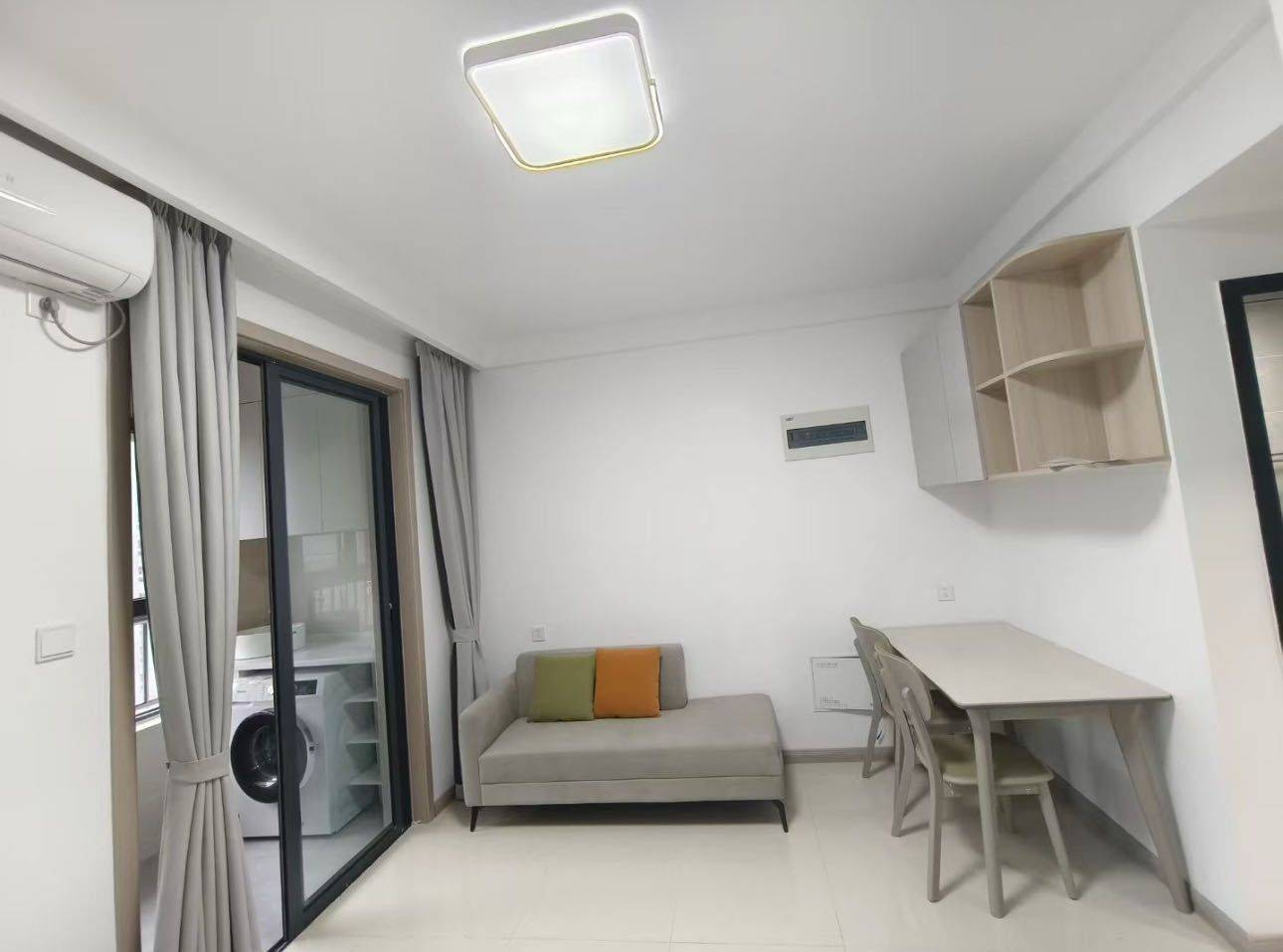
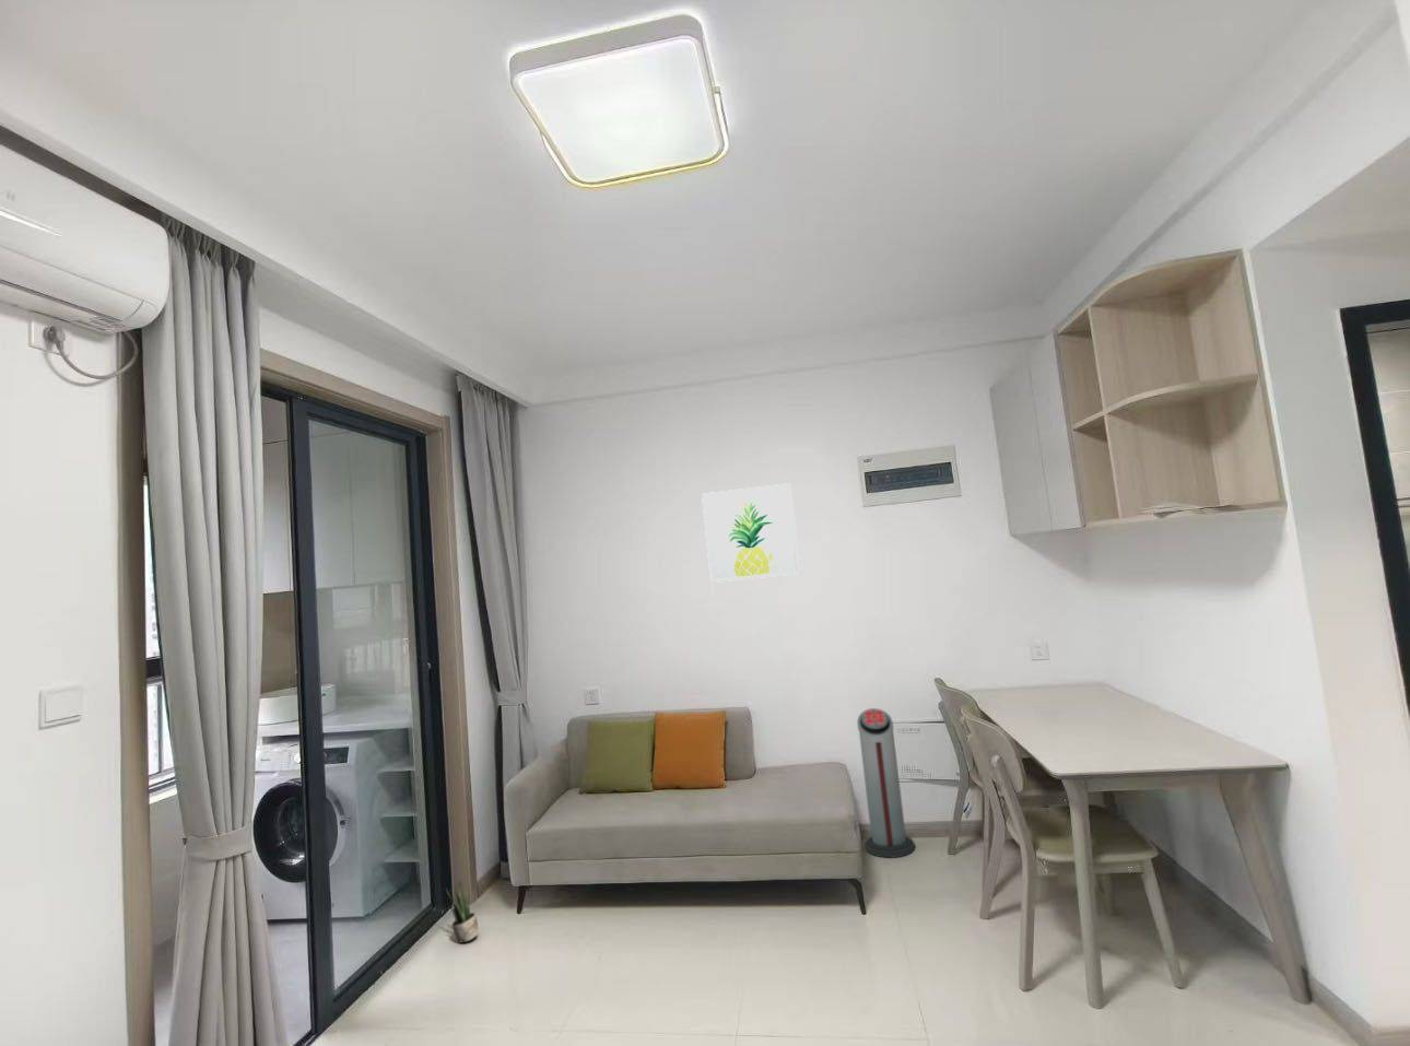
+ air purifier [856,708,915,859]
+ potted plant [445,880,479,943]
+ wall art [701,482,802,583]
